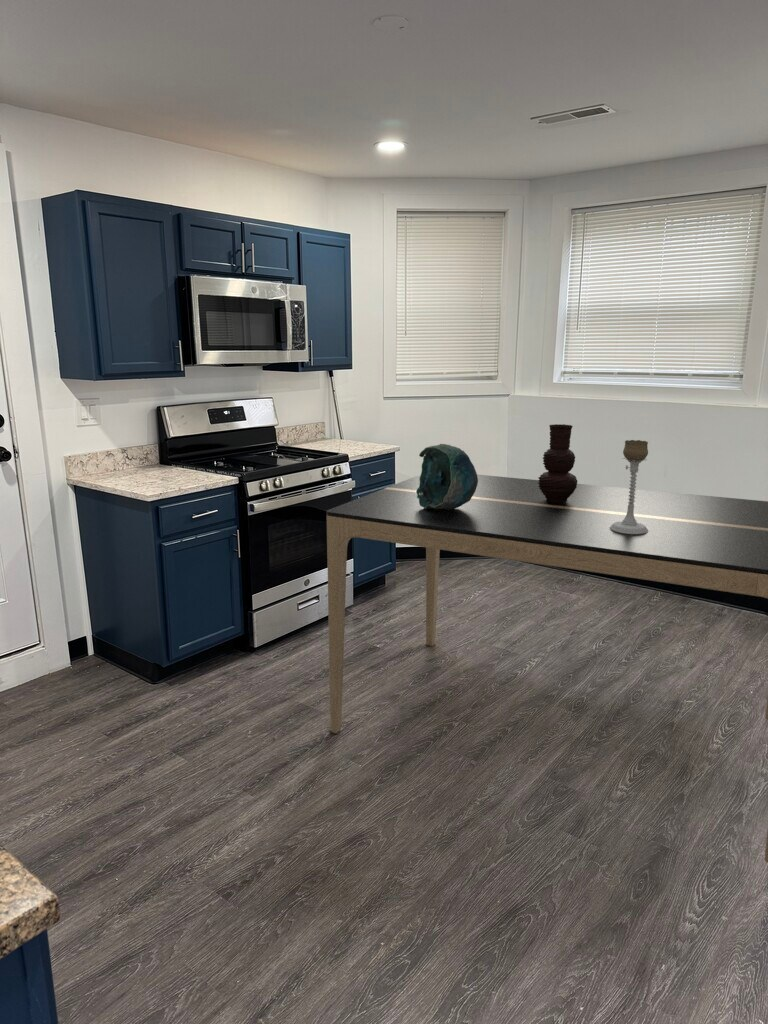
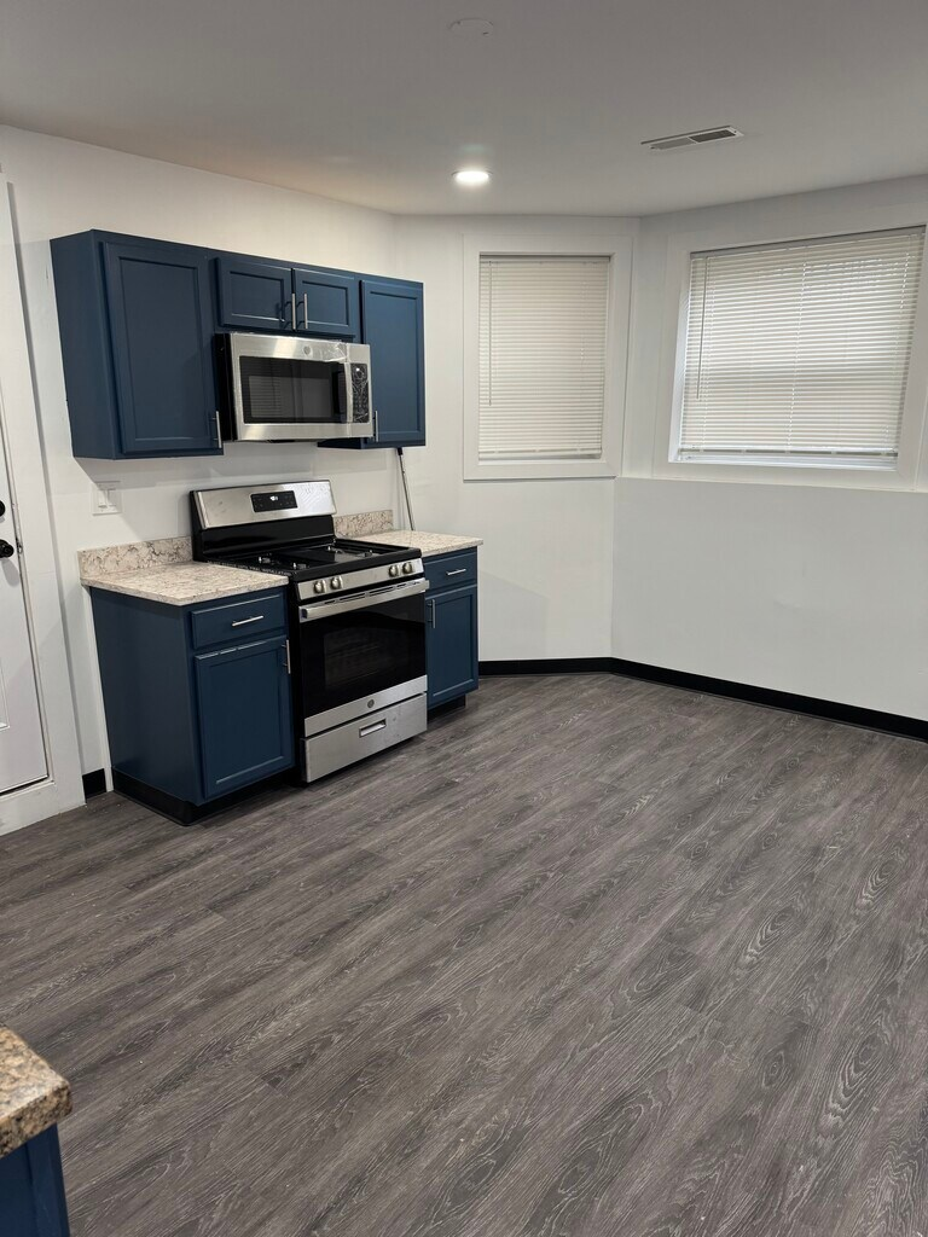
- candle holder [610,439,649,534]
- decorative bowl [416,443,478,509]
- dining table [326,474,768,863]
- vase [537,423,579,502]
